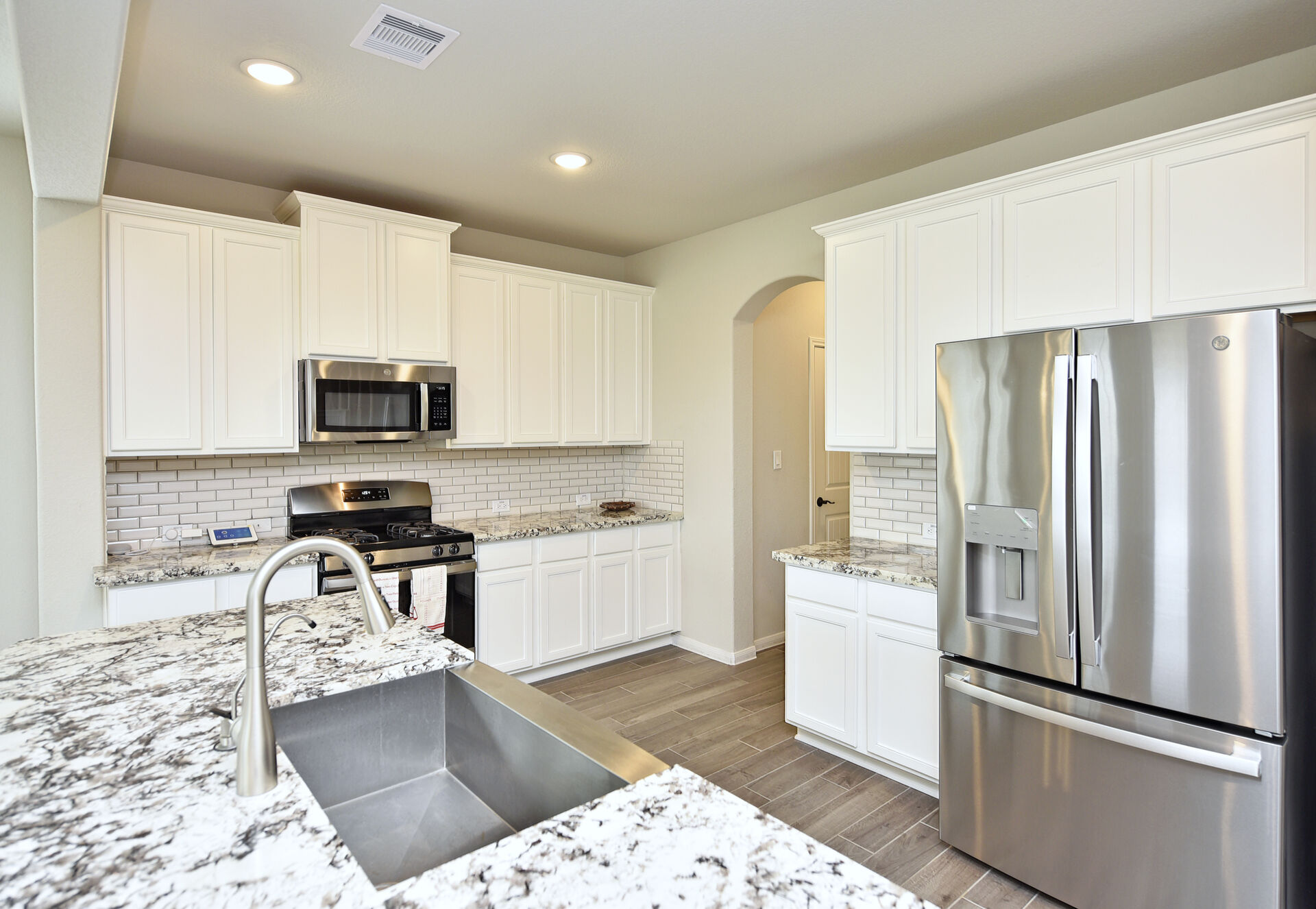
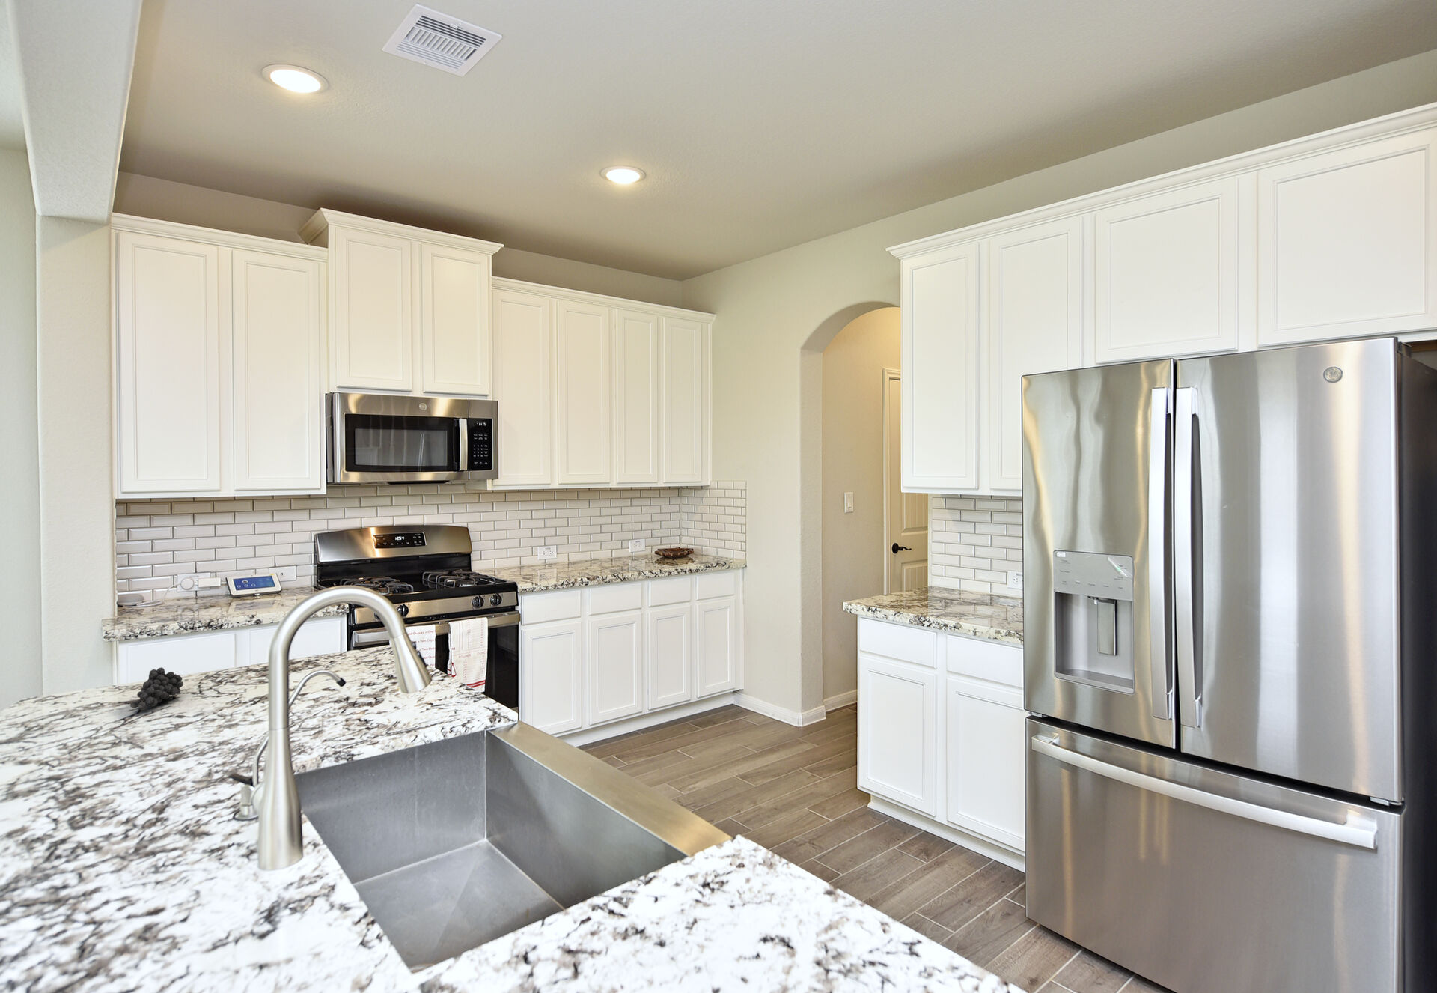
+ fruit [130,666,185,711]
